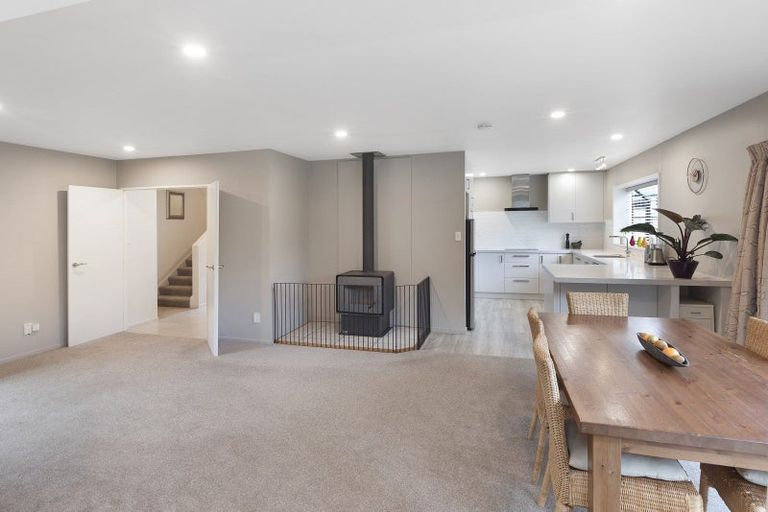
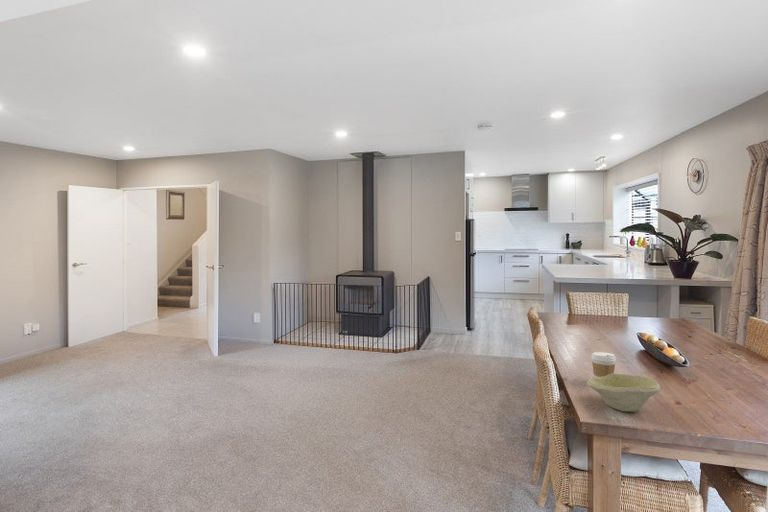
+ coffee cup [590,351,617,378]
+ bowl [586,373,661,413]
